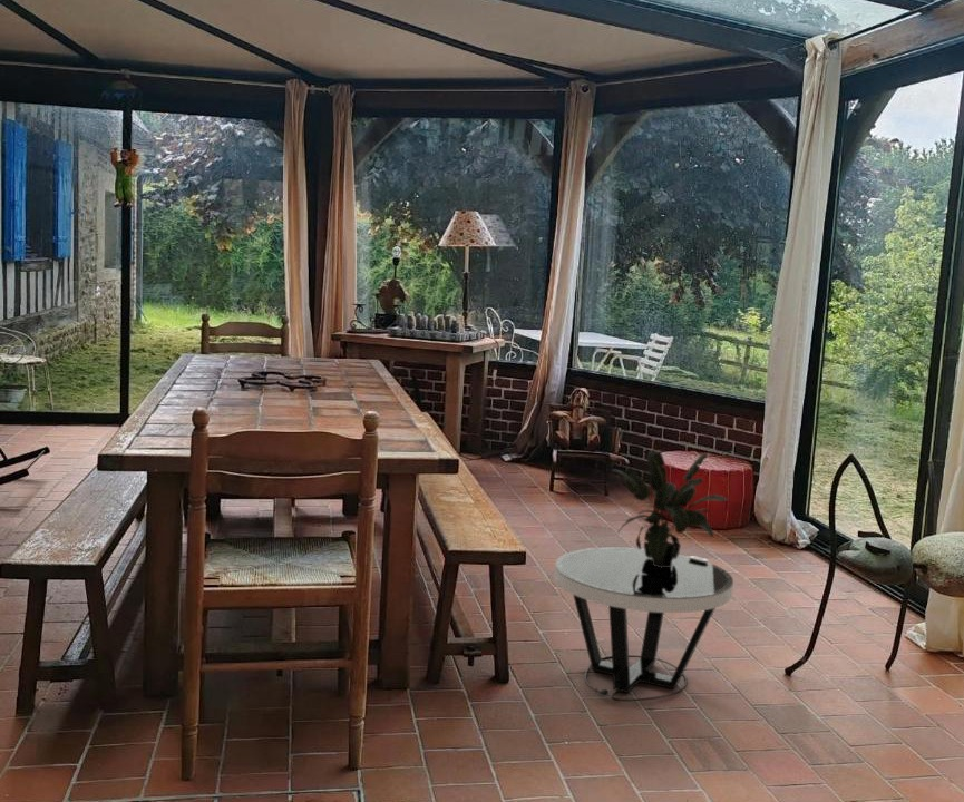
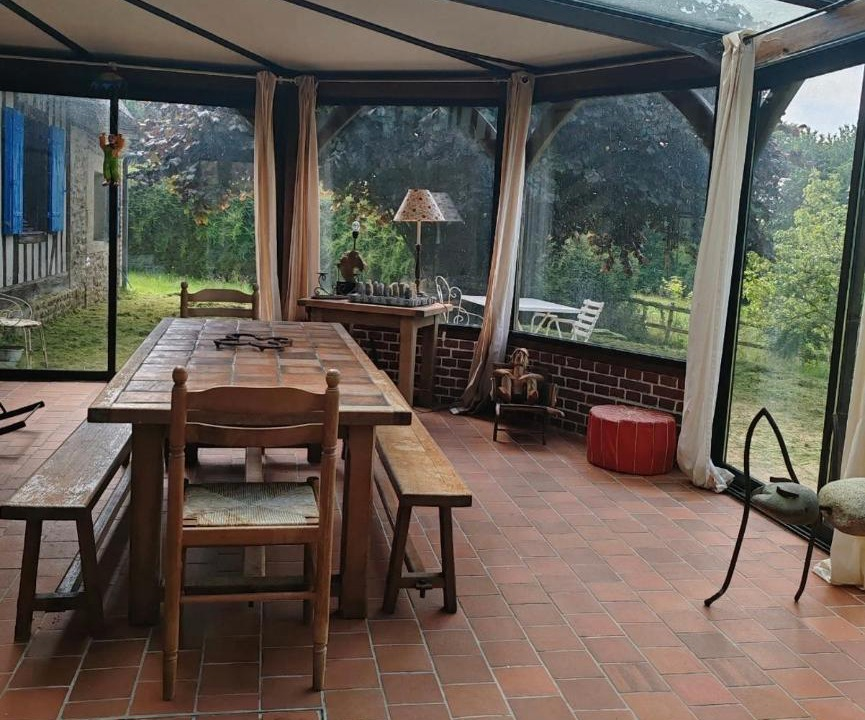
- potted plant [611,450,729,568]
- side table [553,546,734,703]
